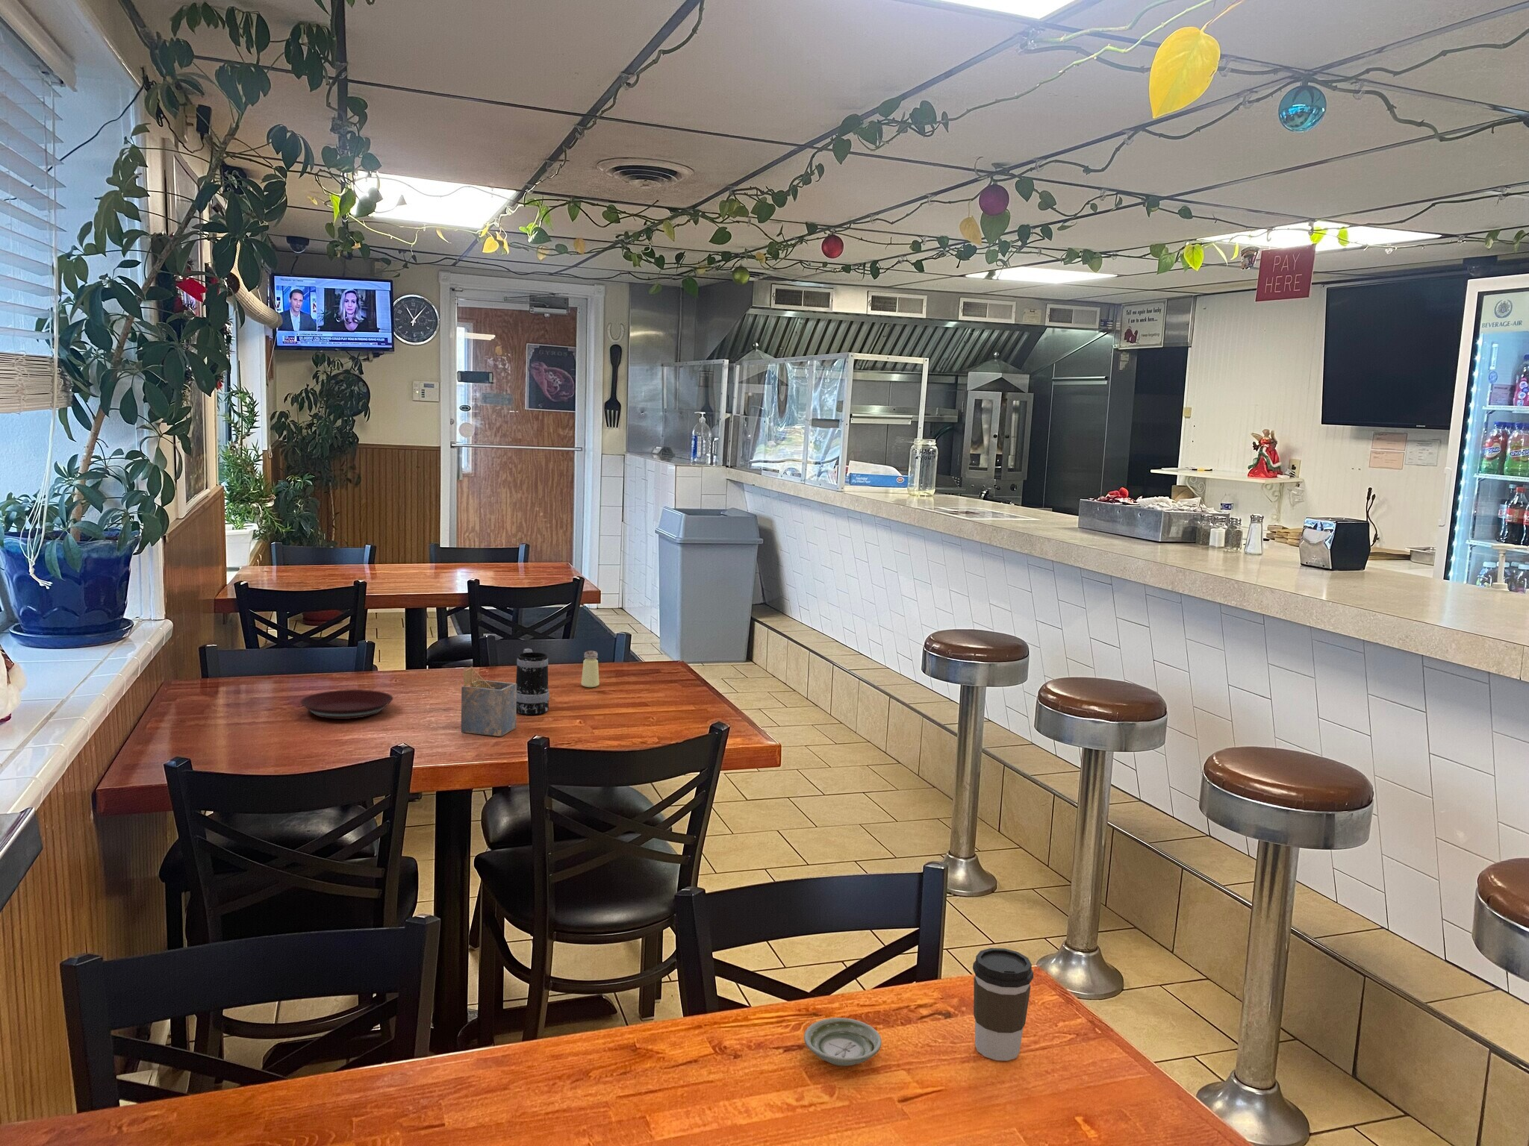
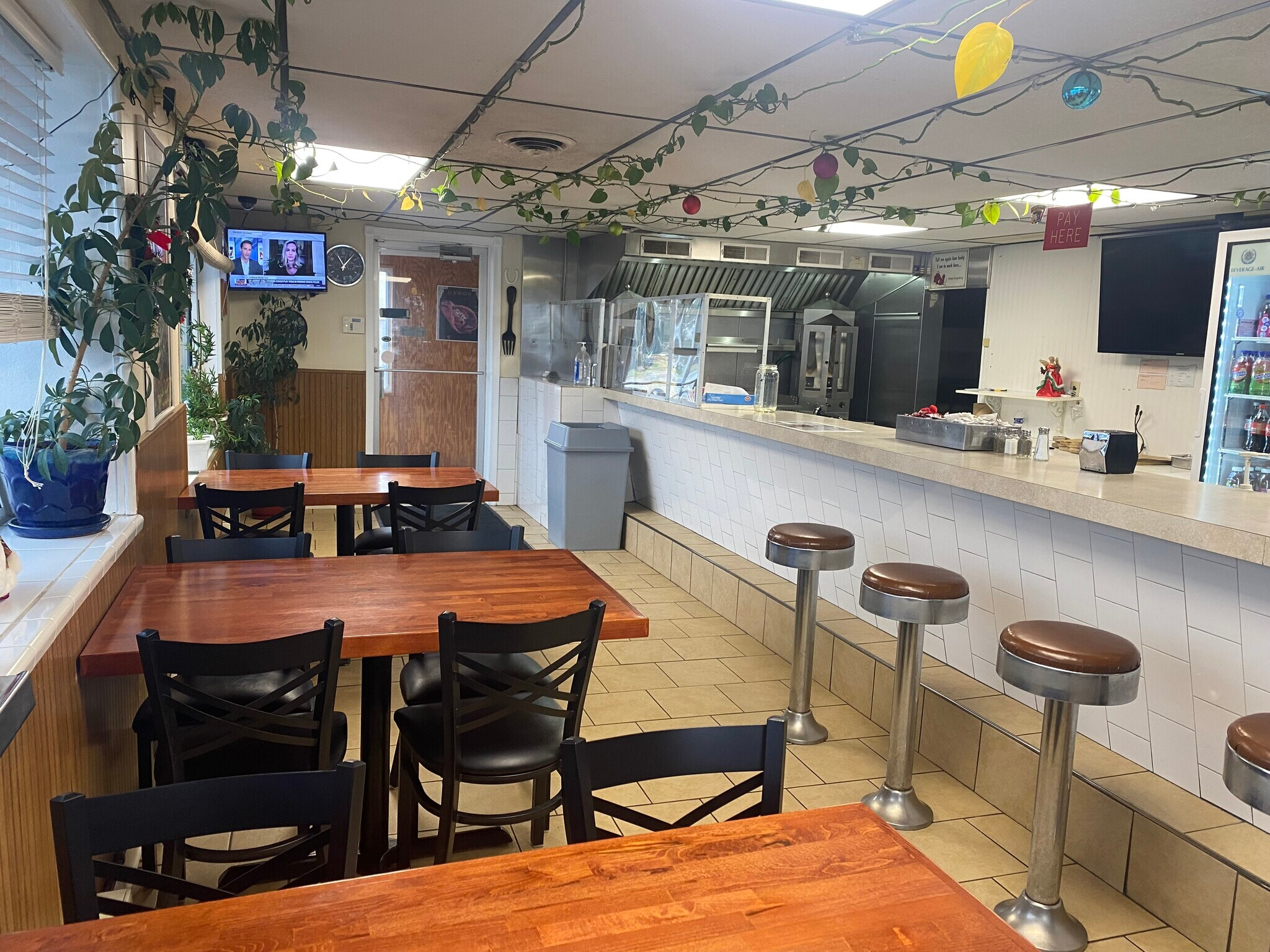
- napkin holder [461,666,516,737]
- saucer [803,1017,882,1067]
- plate [300,689,394,720]
- saltshaker [580,650,600,687]
- coffee cup [972,947,1034,1062]
- mug [515,648,550,715]
